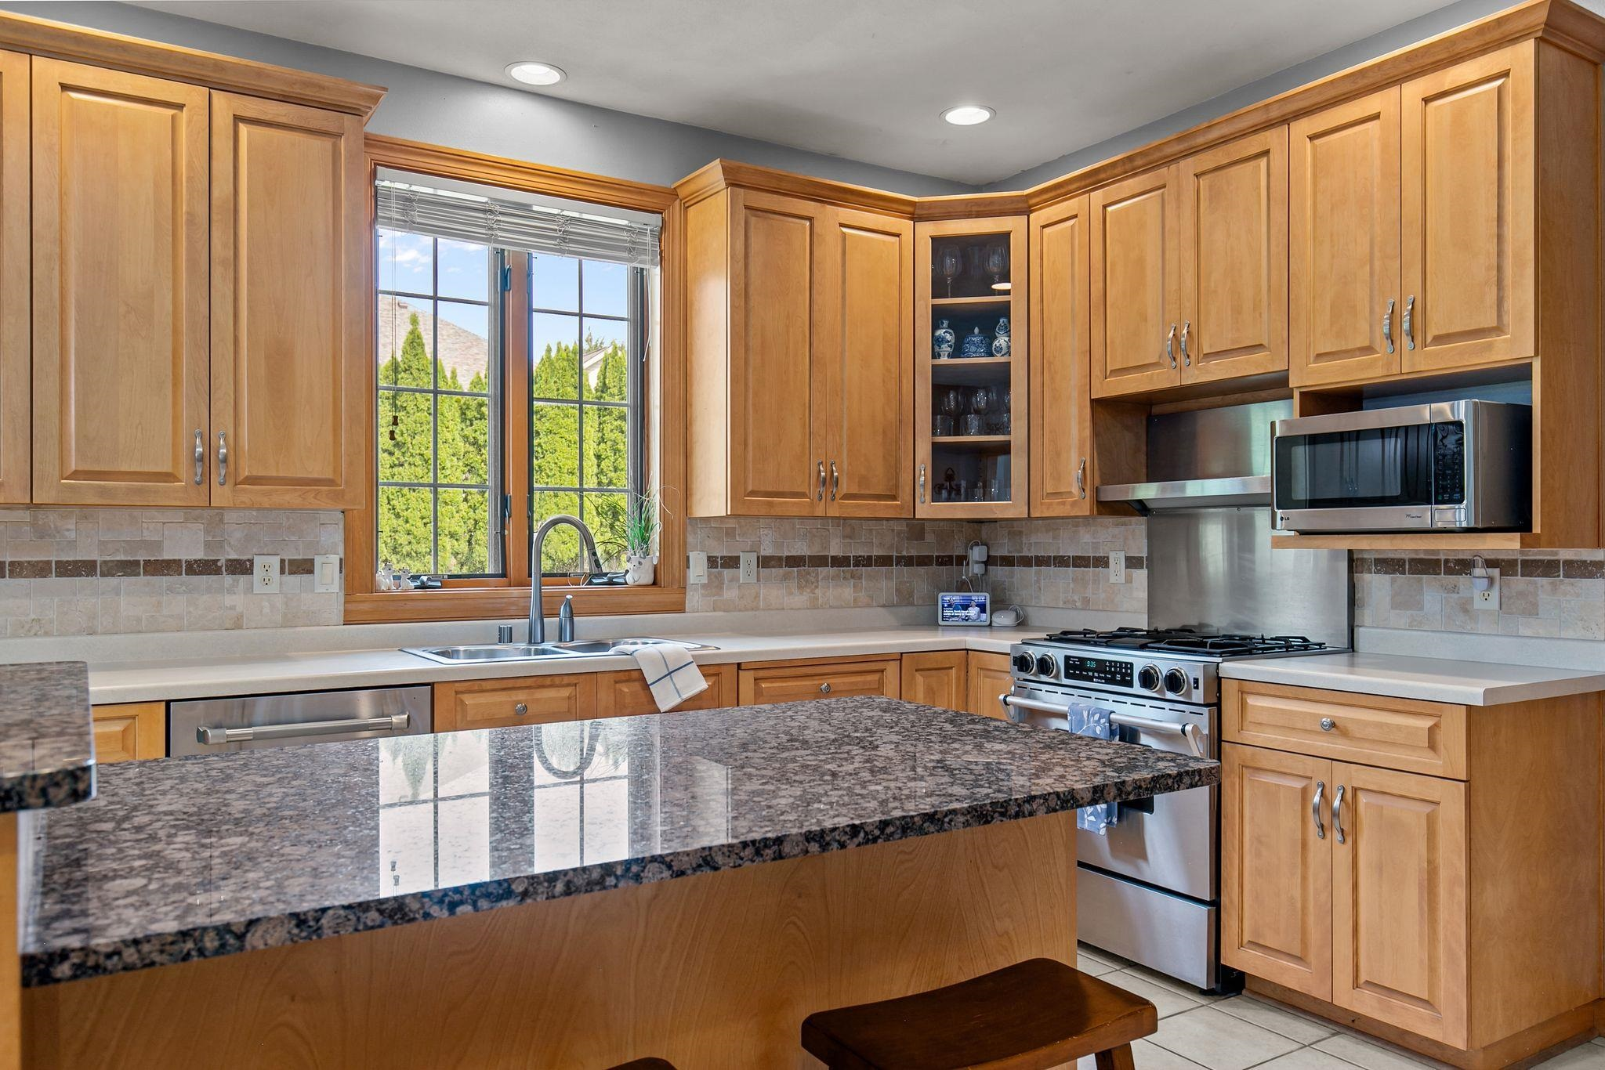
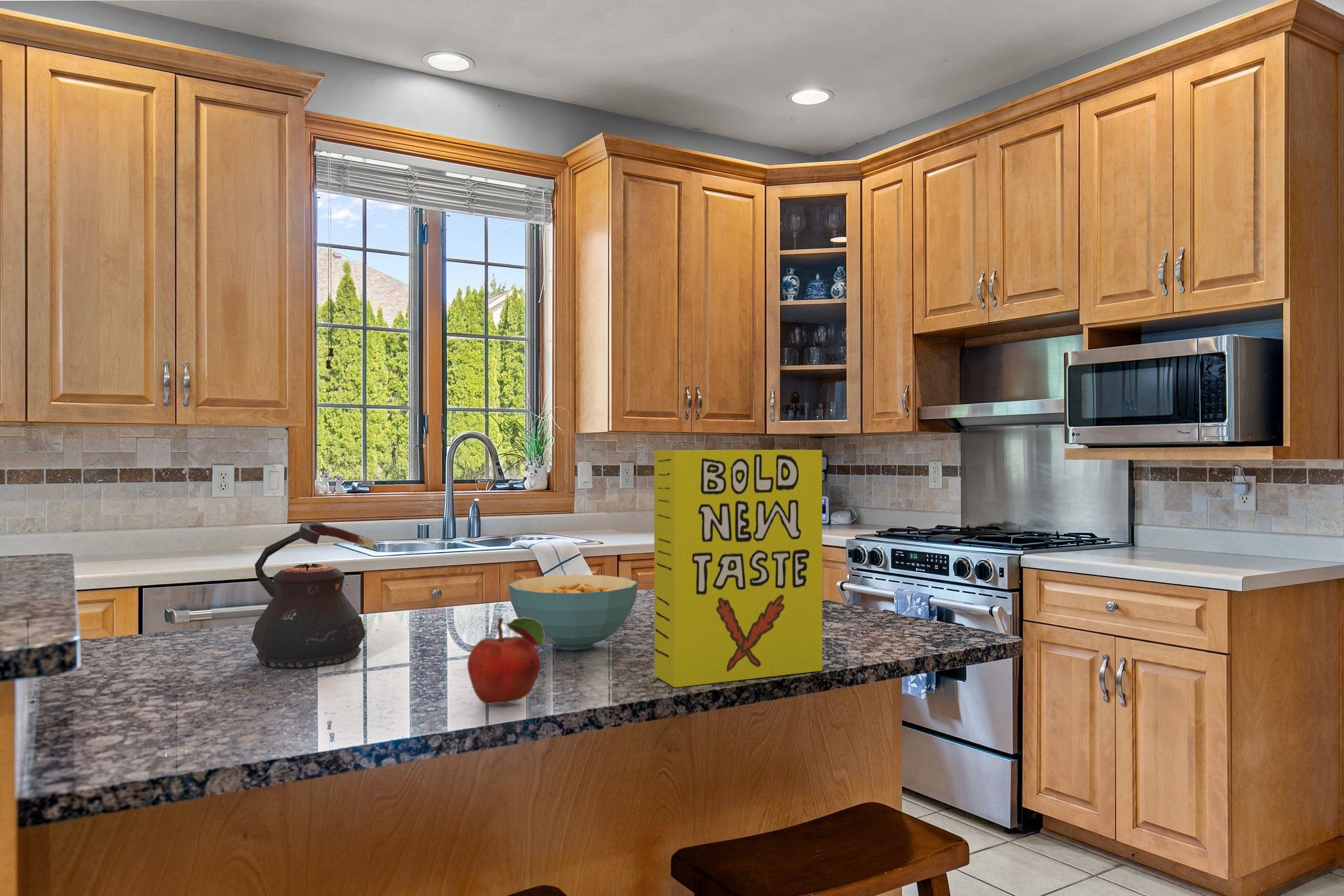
+ teapot [251,521,374,669]
+ fruit [467,617,545,704]
+ cereal bowl [508,574,639,651]
+ cereal box [654,449,823,688]
